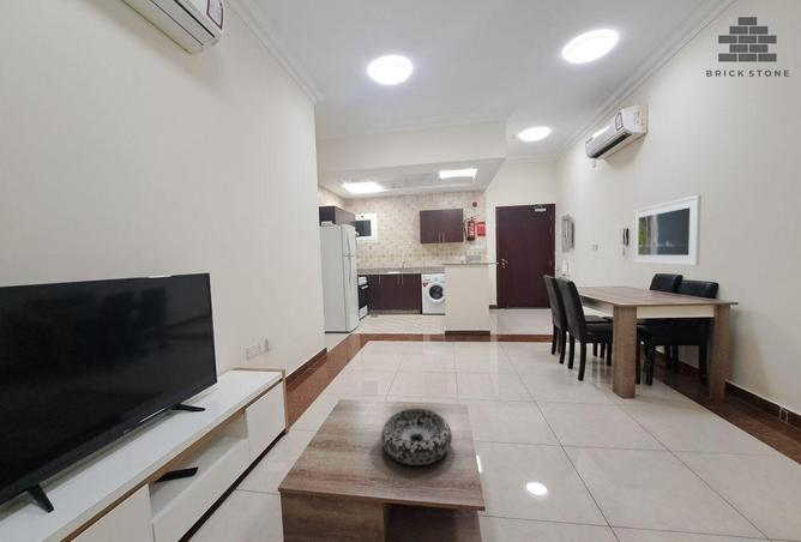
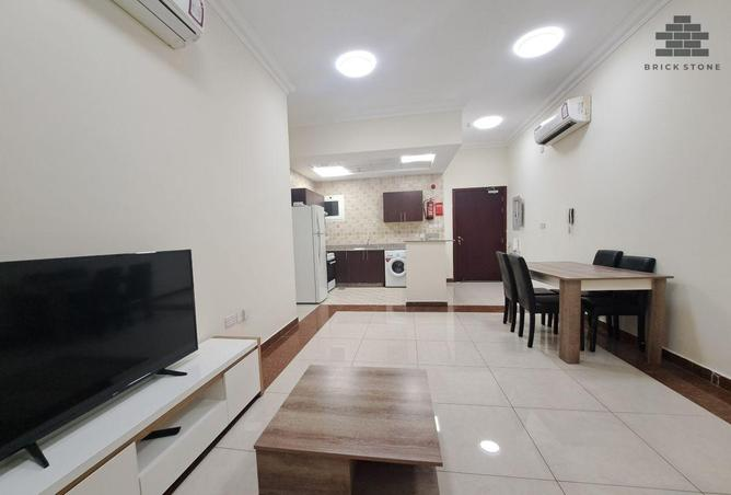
- decorative bowl [380,408,453,466]
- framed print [632,194,703,267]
